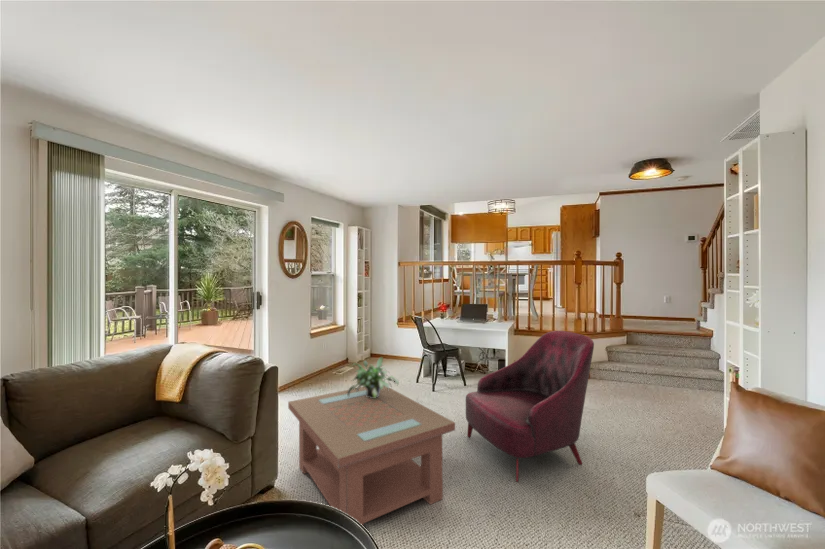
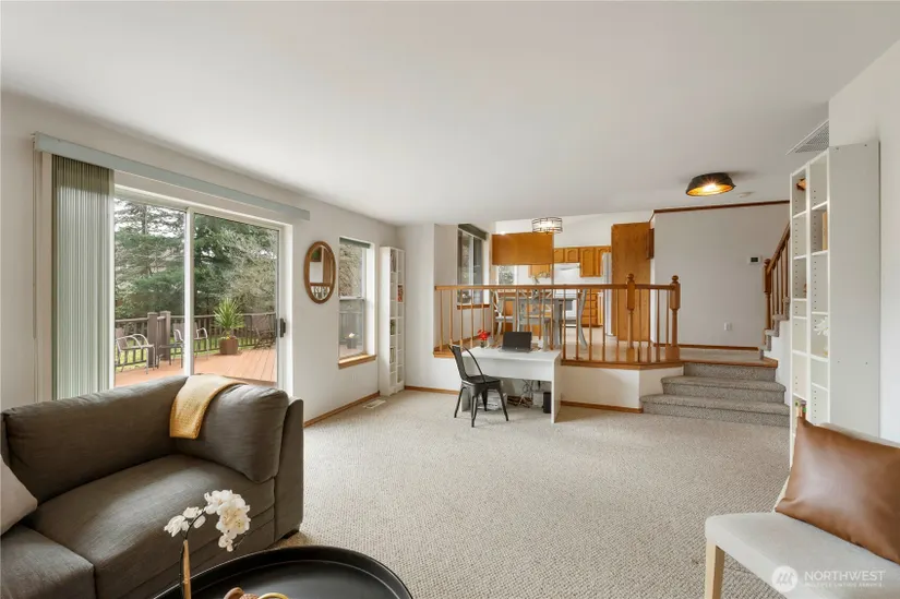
- armchair [465,330,595,483]
- potted plant [347,356,400,398]
- coffee table [287,386,456,526]
